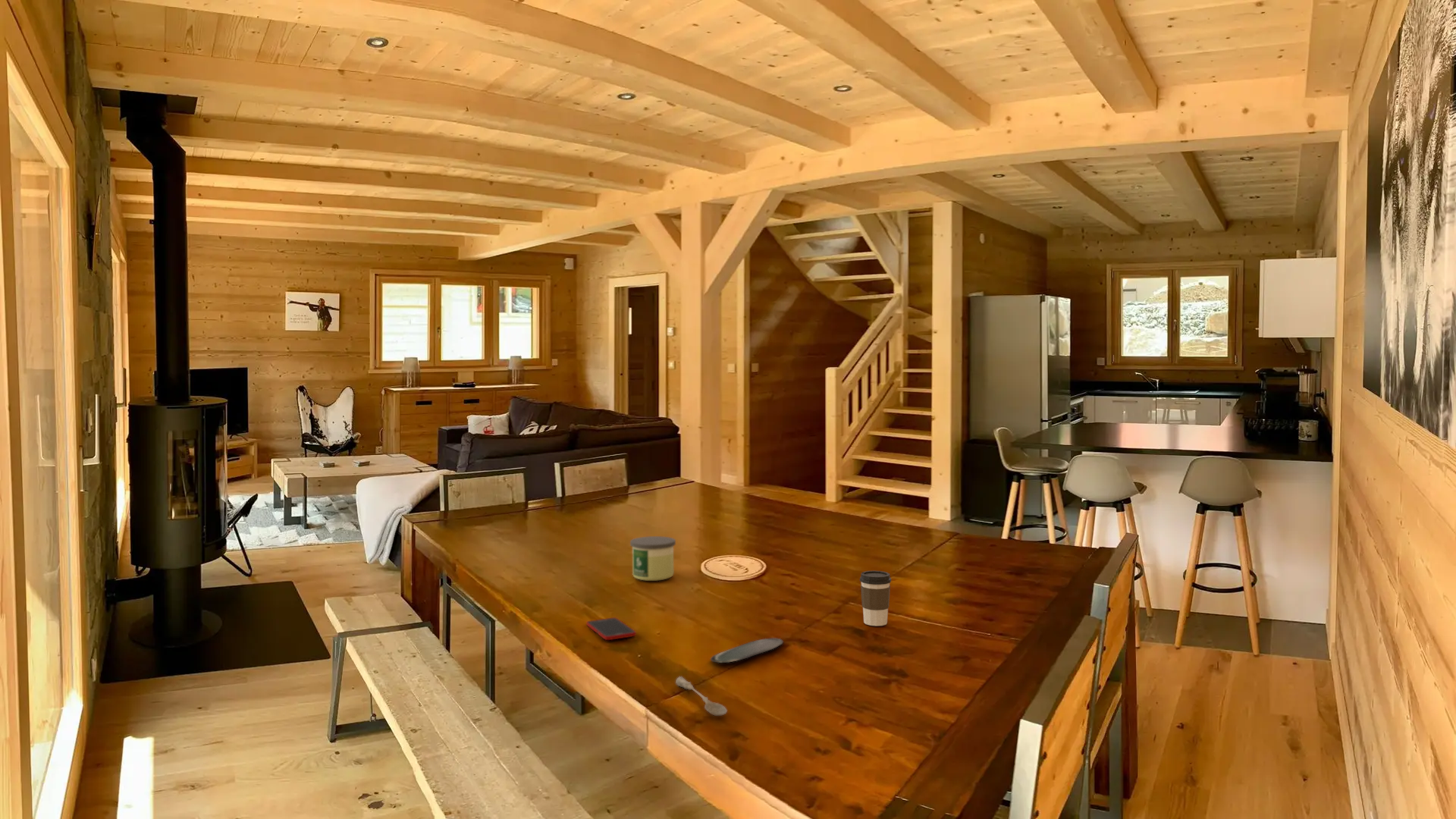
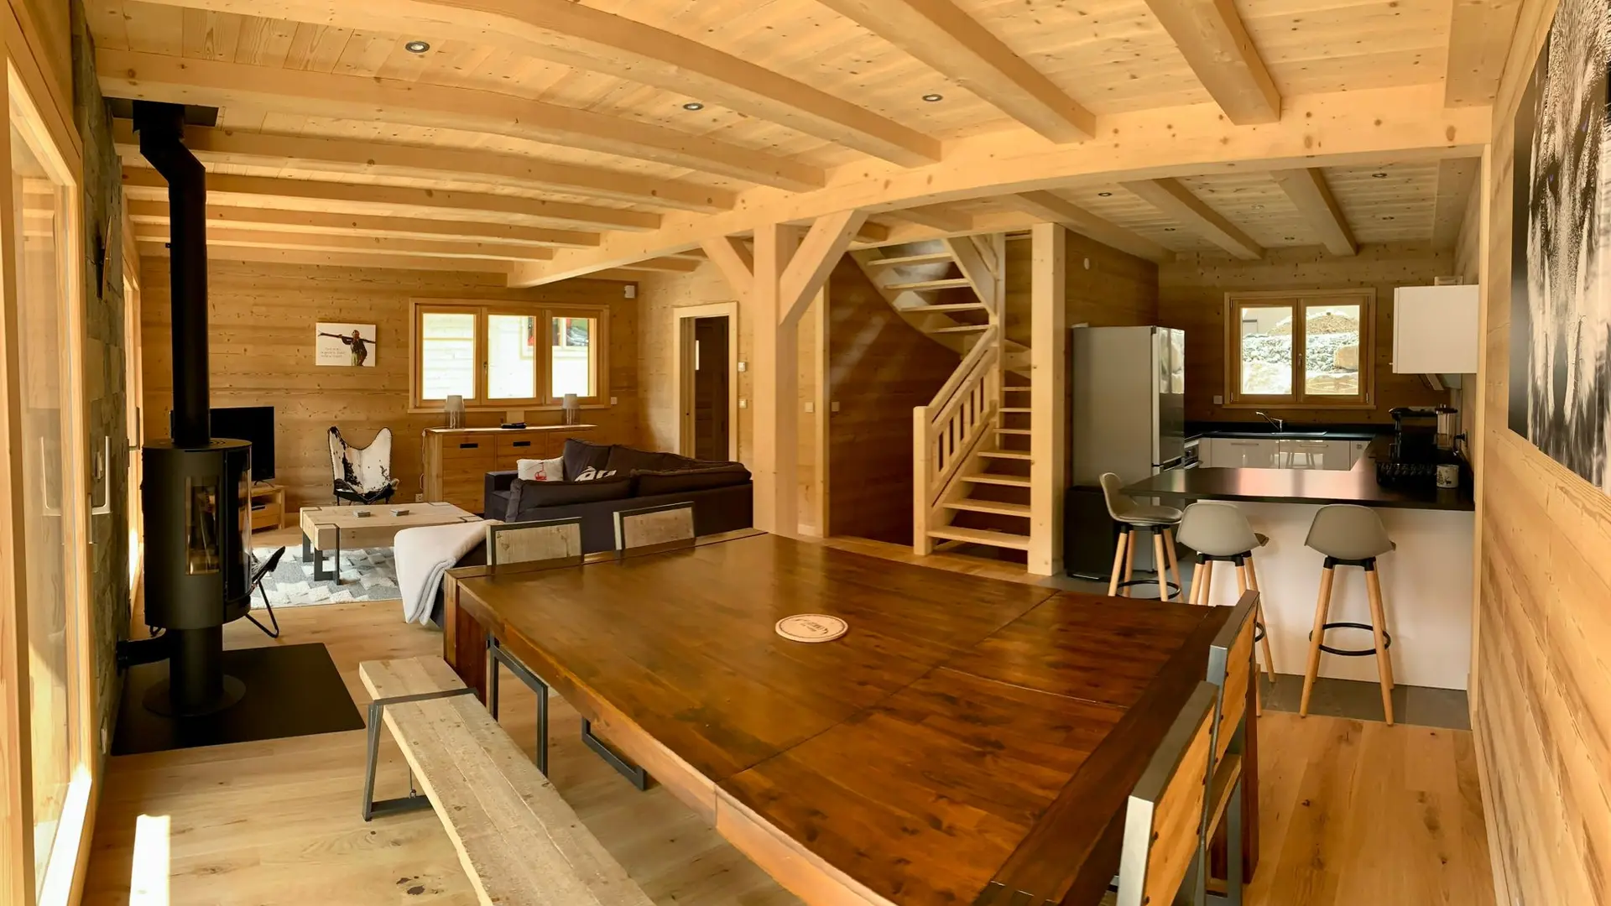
- soupspoon [675,676,728,717]
- cell phone [586,617,637,641]
- candle [629,535,676,582]
- coffee cup [859,570,892,626]
- oval tray [710,638,783,664]
